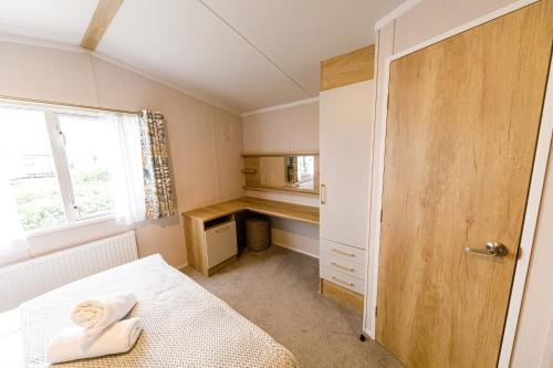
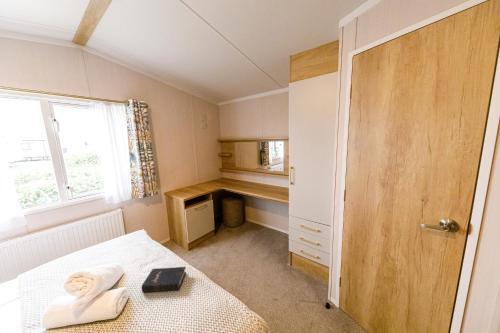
+ hardback book [141,266,187,293]
